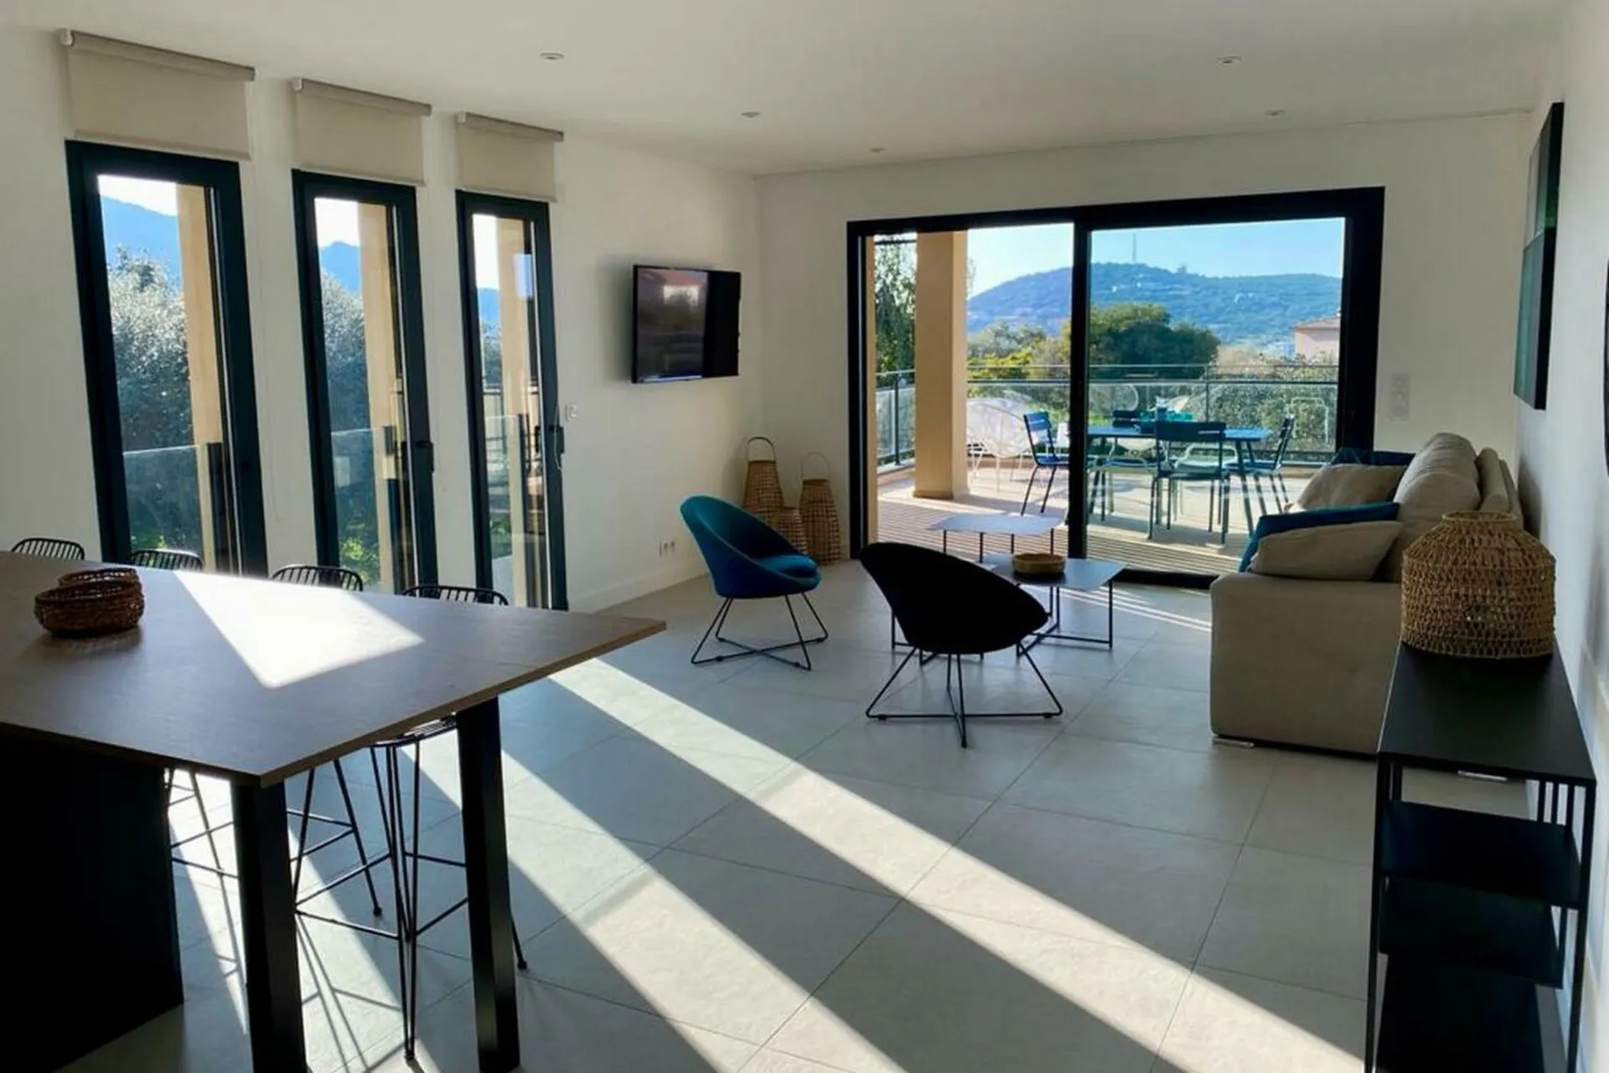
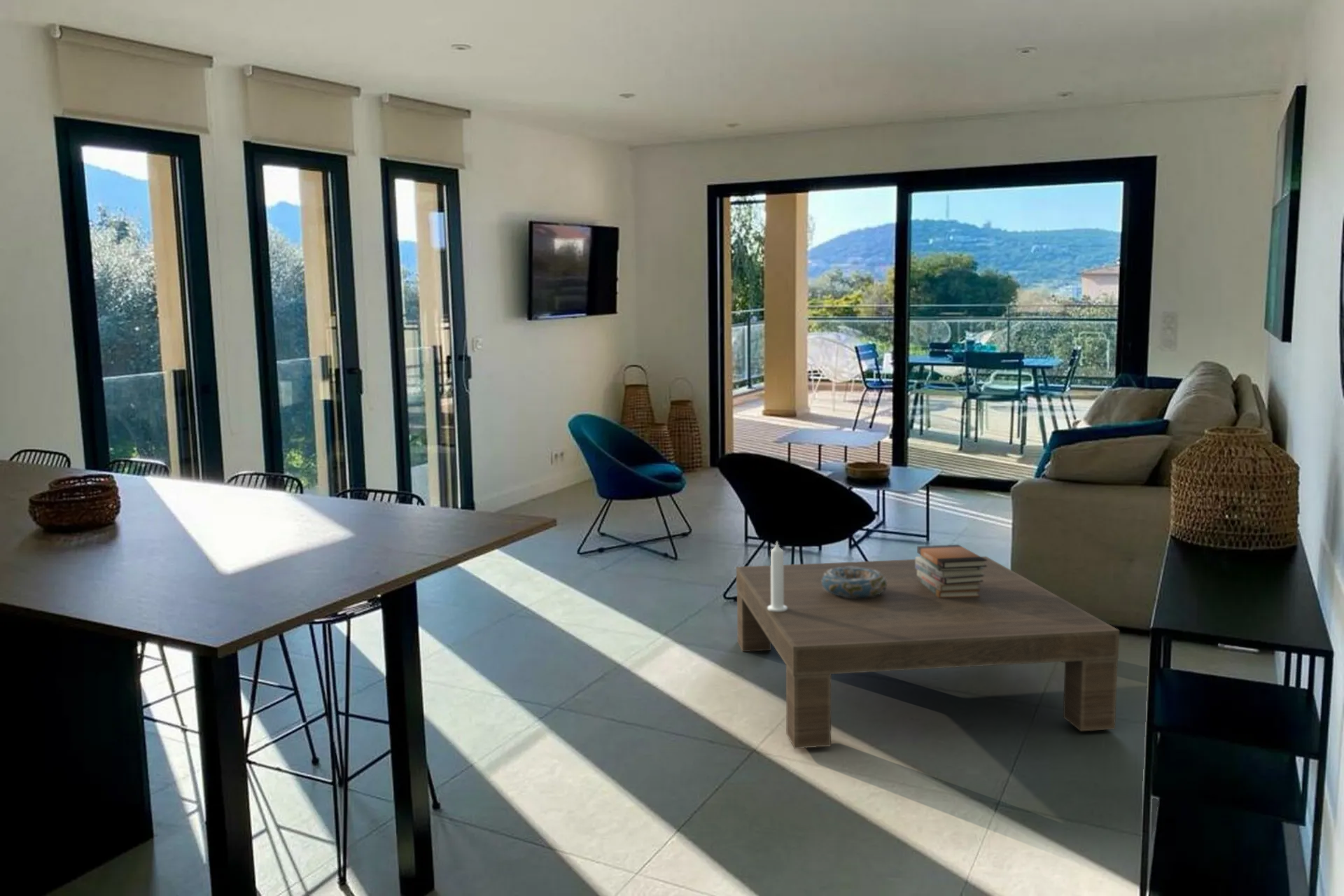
+ coffee table [736,556,1120,749]
+ book stack [915,544,987,598]
+ decorative bowl [822,566,887,598]
+ candle [768,540,787,612]
